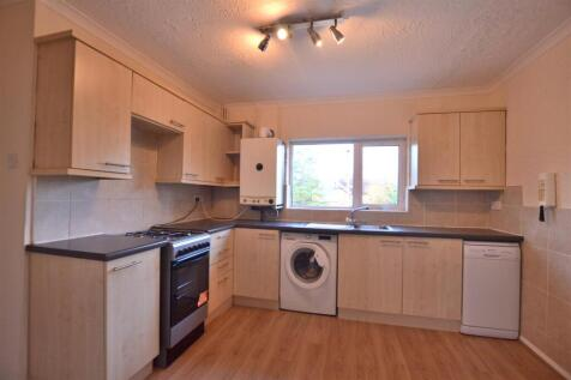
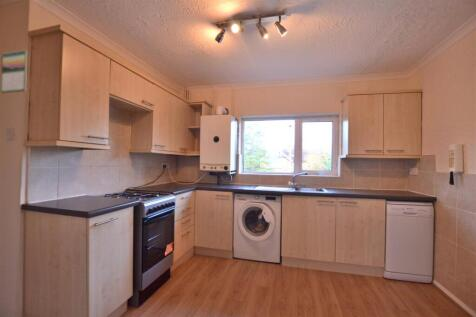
+ calendar [0,49,28,94]
